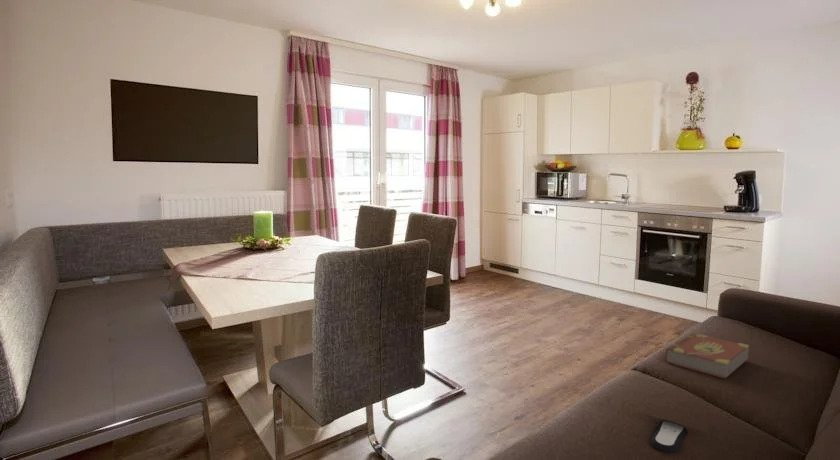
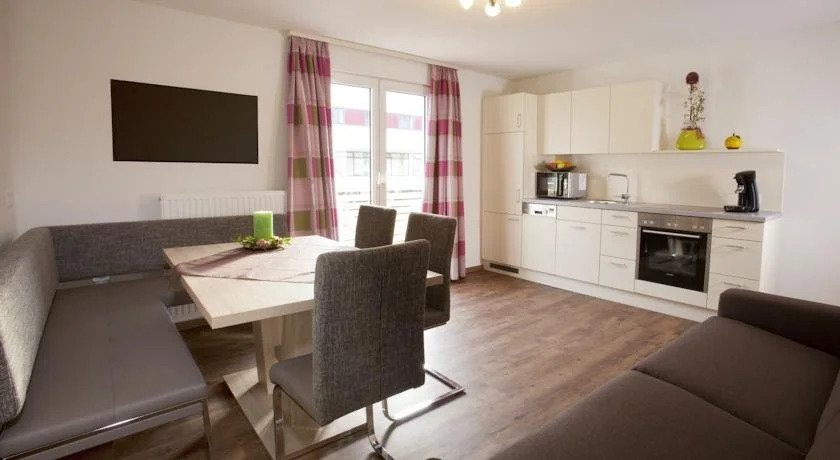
- book [665,332,750,379]
- remote control [650,420,688,454]
